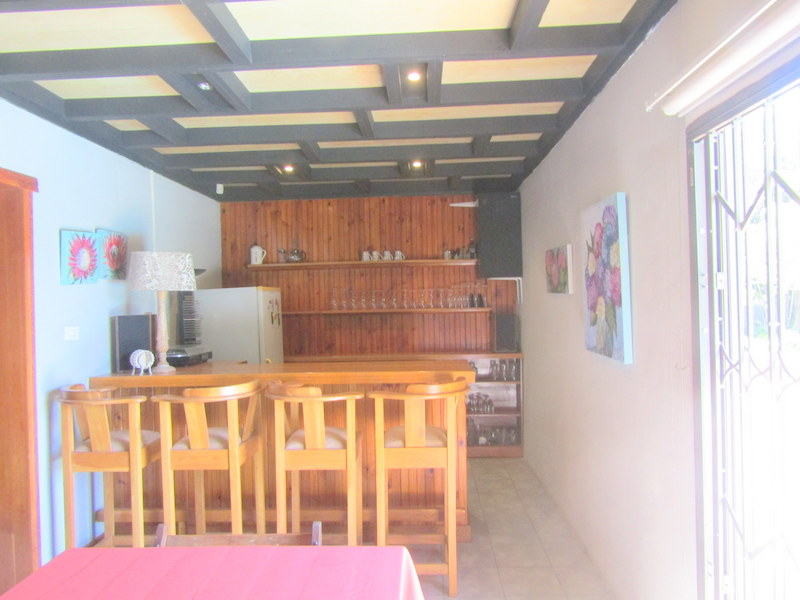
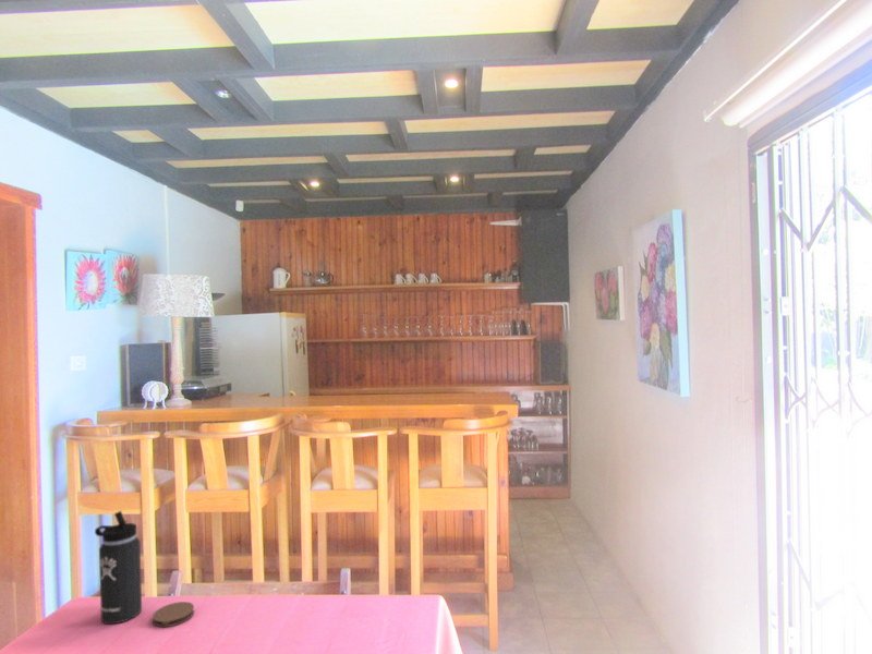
+ thermos bottle [94,510,143,625]
+ coaster [152,601,195,628]
